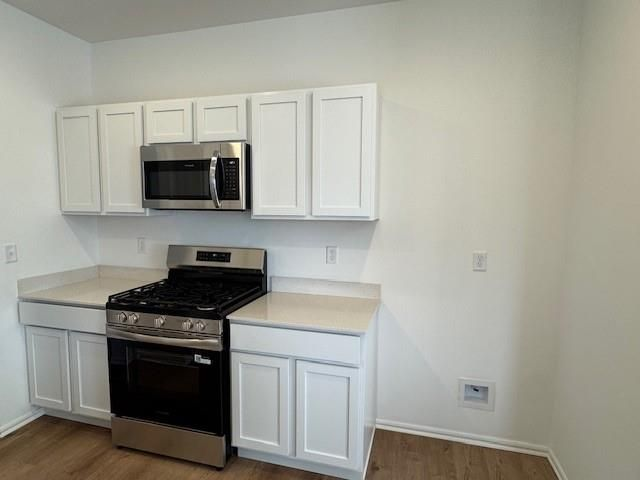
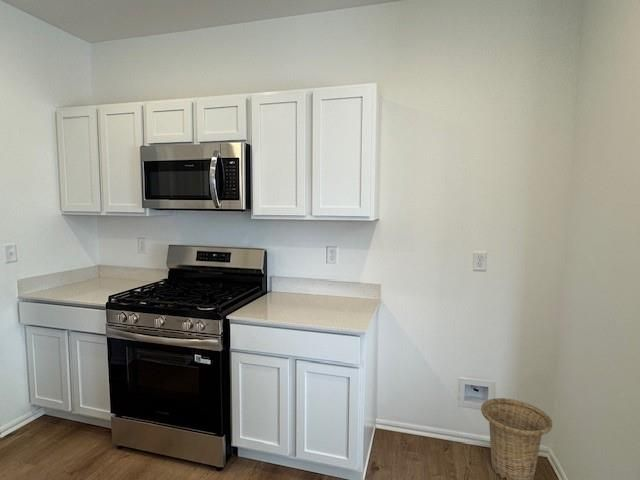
+ basket [480,397,553,480]
